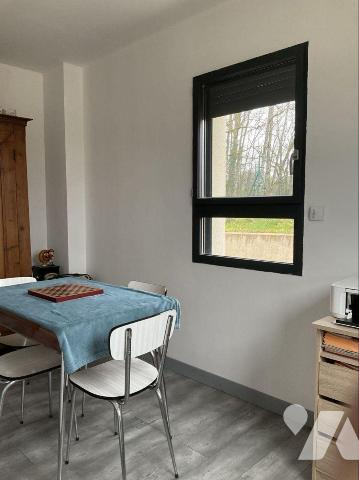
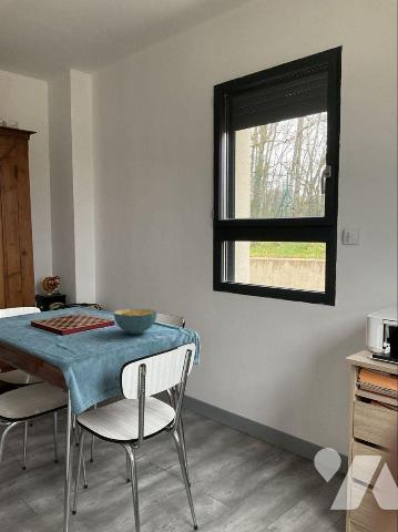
+ cereal bowl [113,307,159,336]
